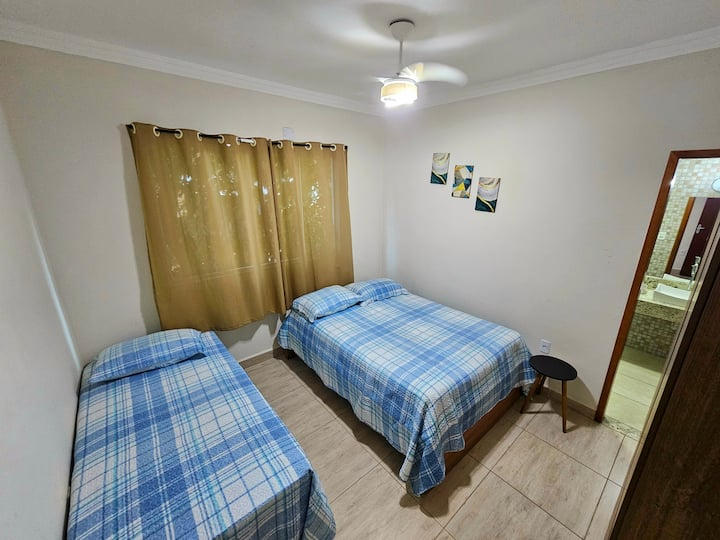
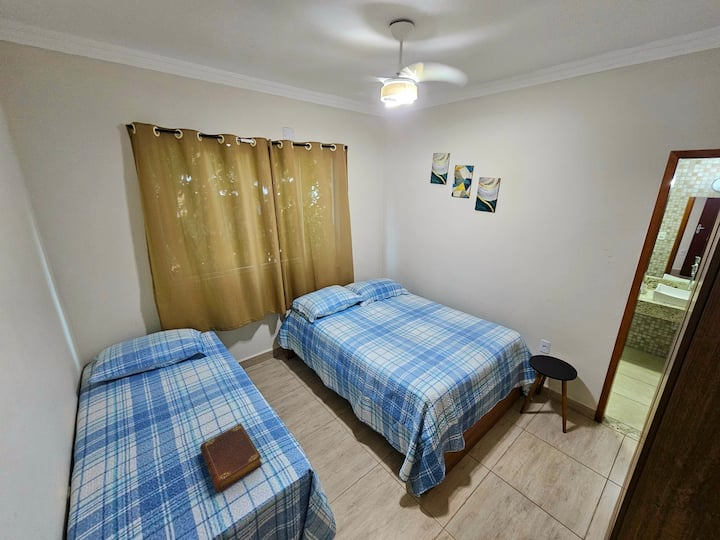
+ book [199,423,263,493]
